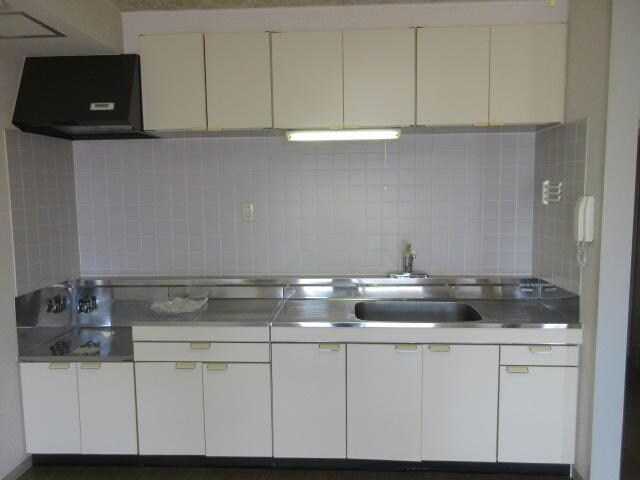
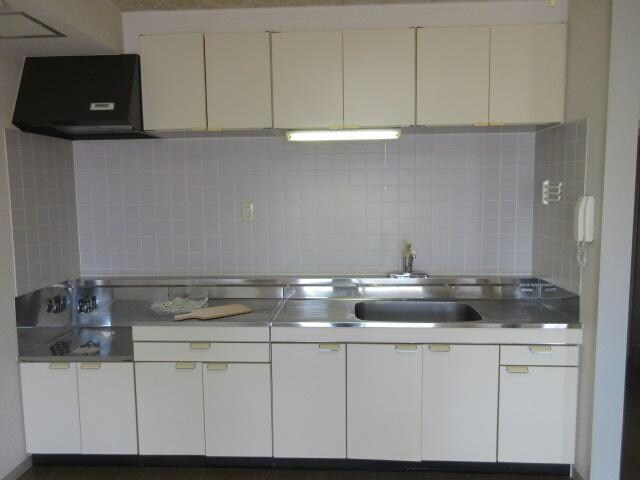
+ chopping board [173,303,253,321]
